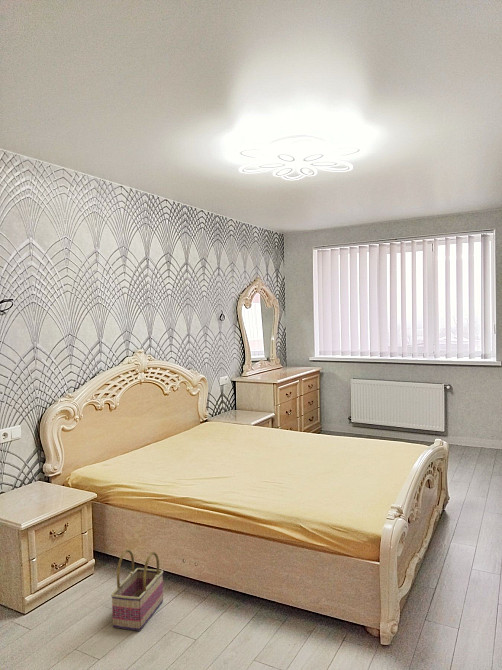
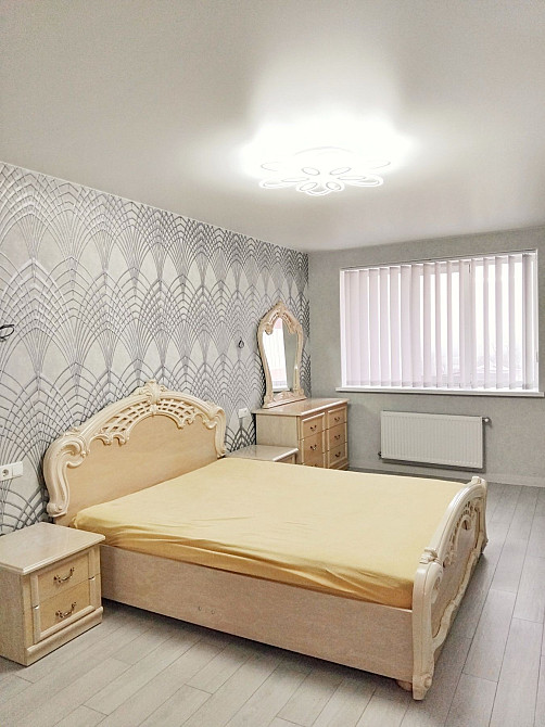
- basket [110,548,164,632]
